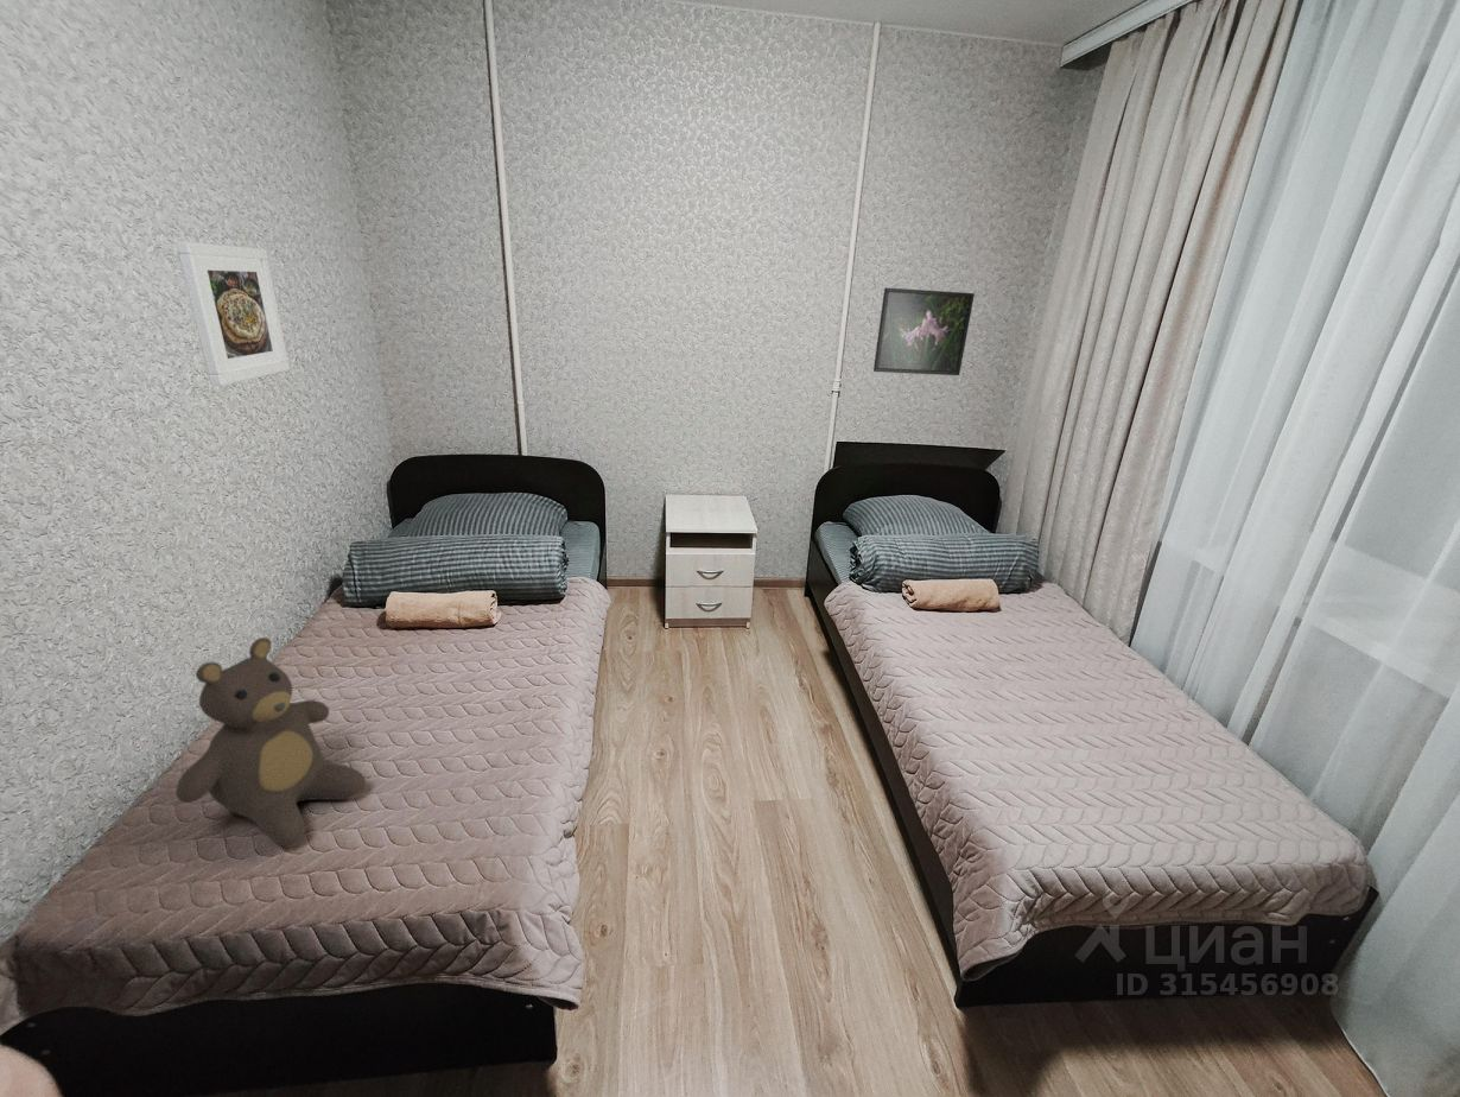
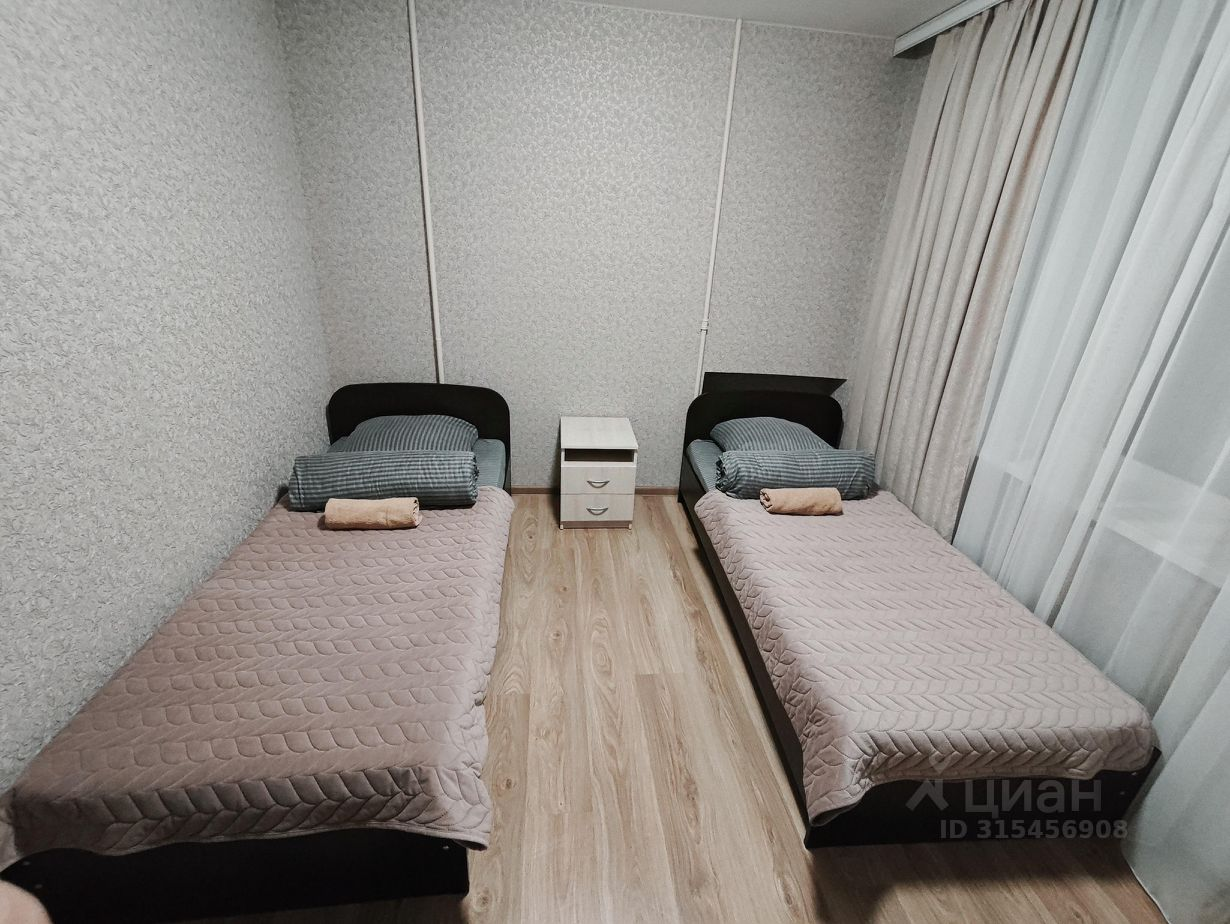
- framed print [872,287,976,376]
- teddy bear [174,636,367,849]
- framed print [174,240,291,387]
